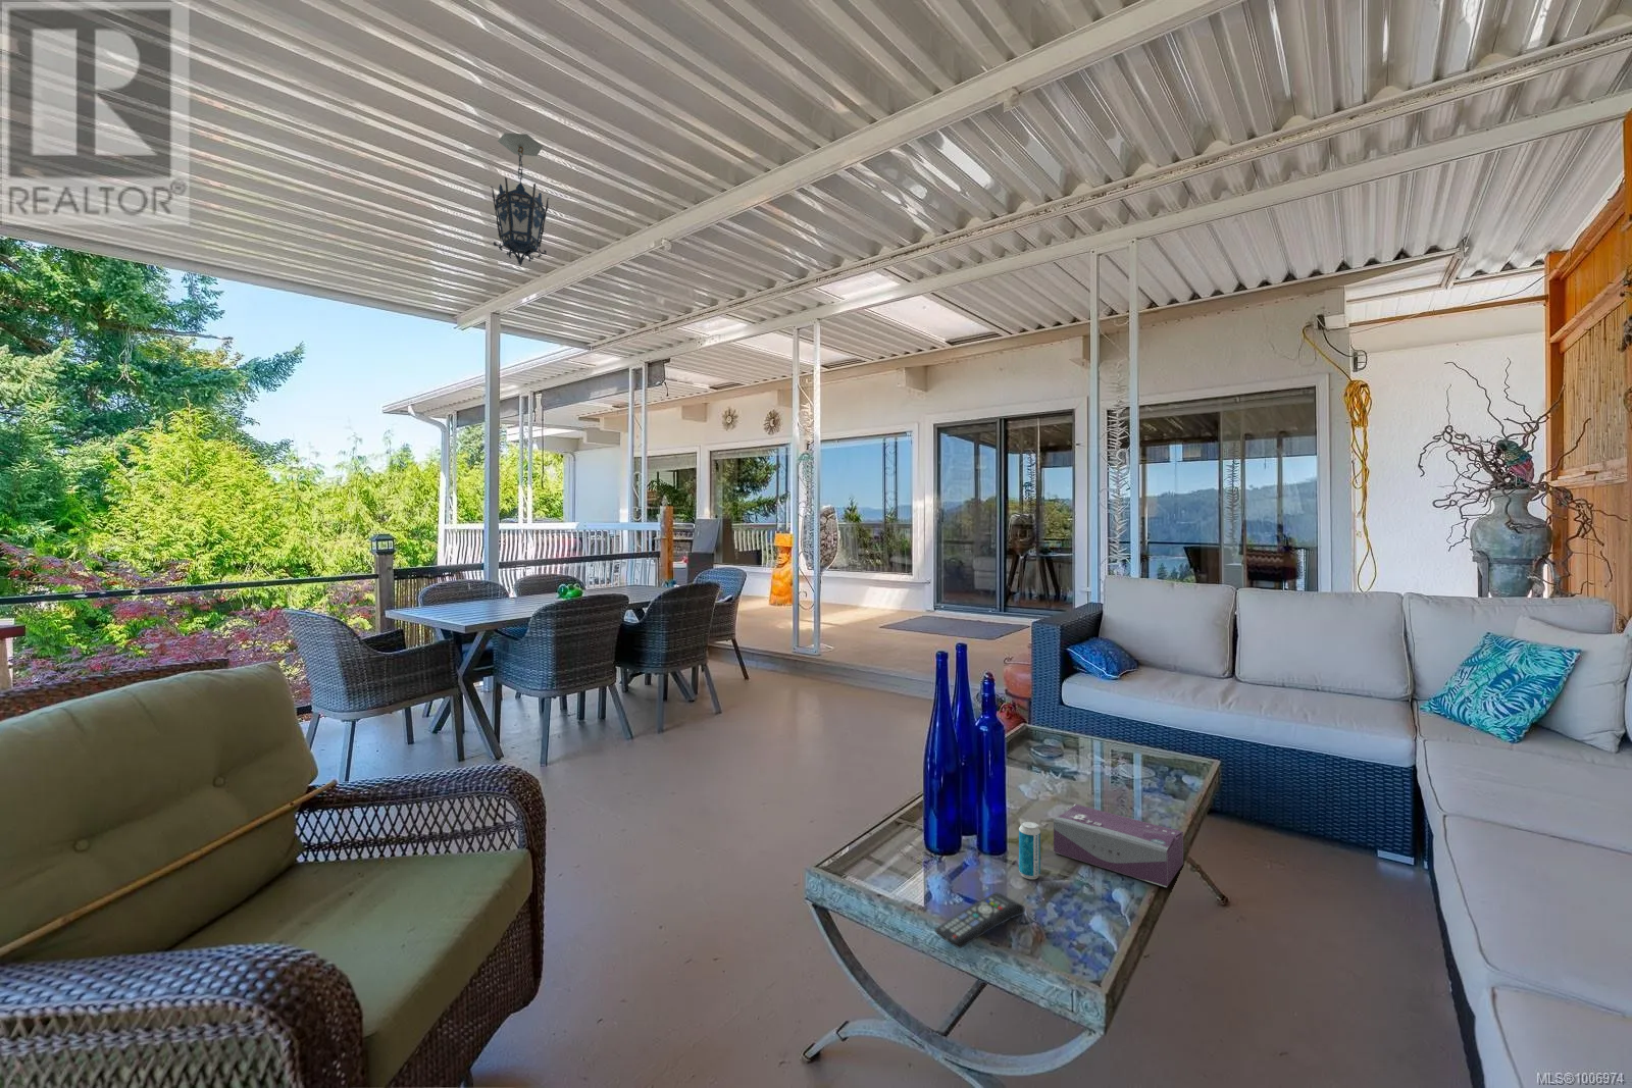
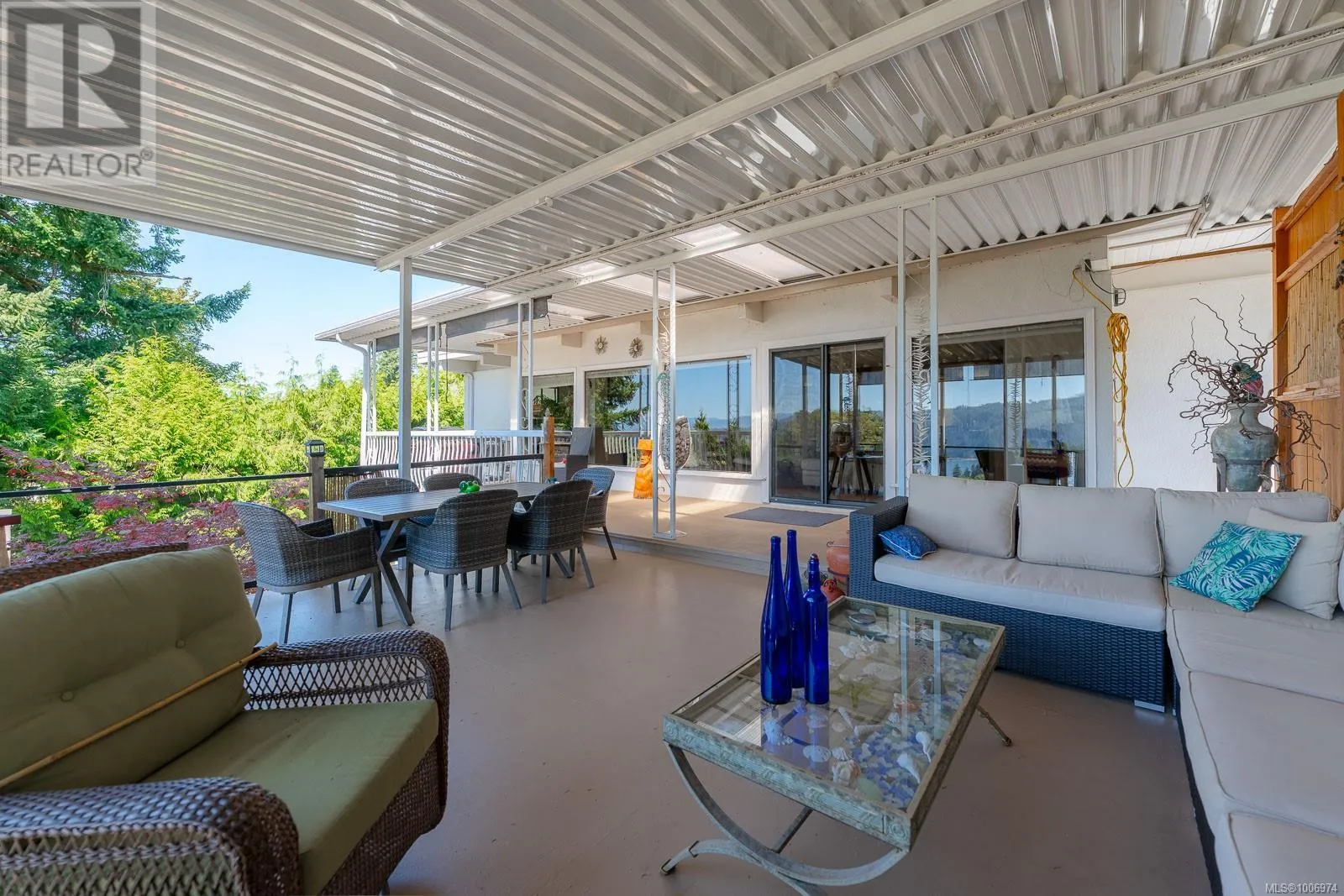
- beverage can [1018,820,1042,880]
- tissue box [1053,804,1184,888]
- remote control [934,891,1026,950]
- hanging lantern [489,132,551,266]
